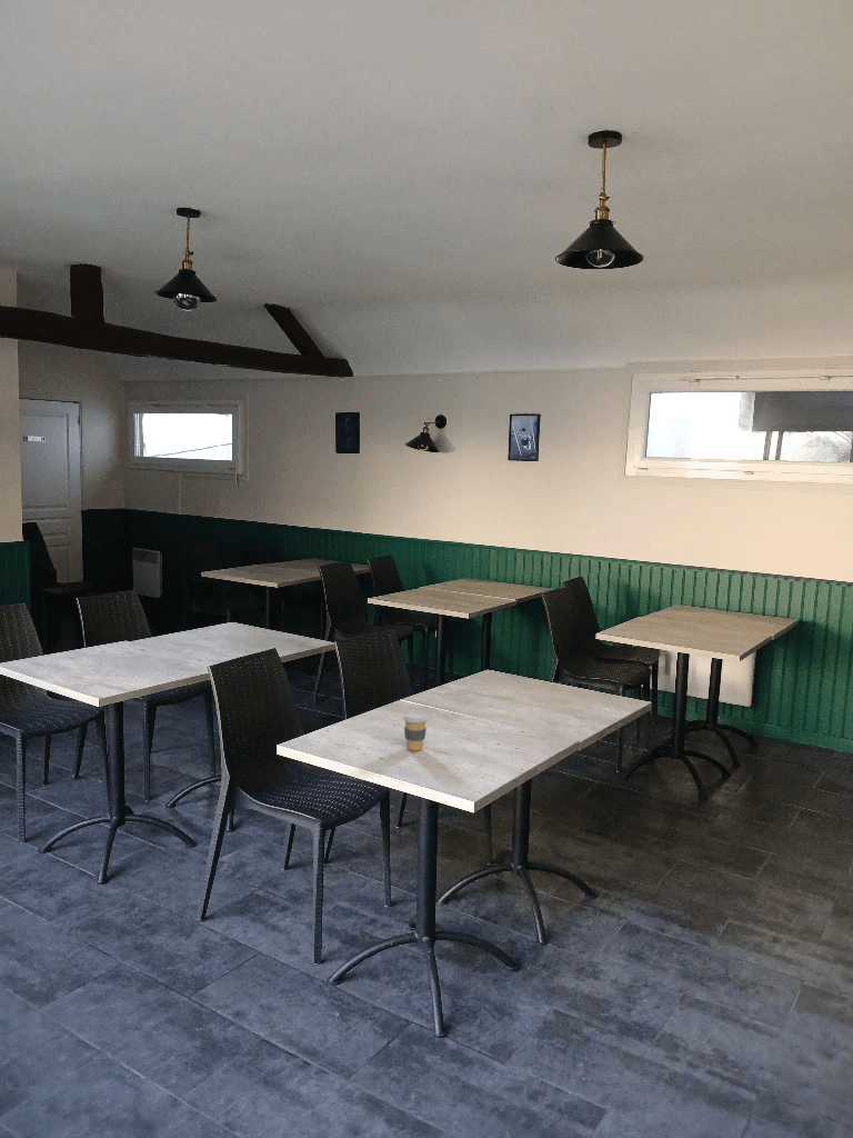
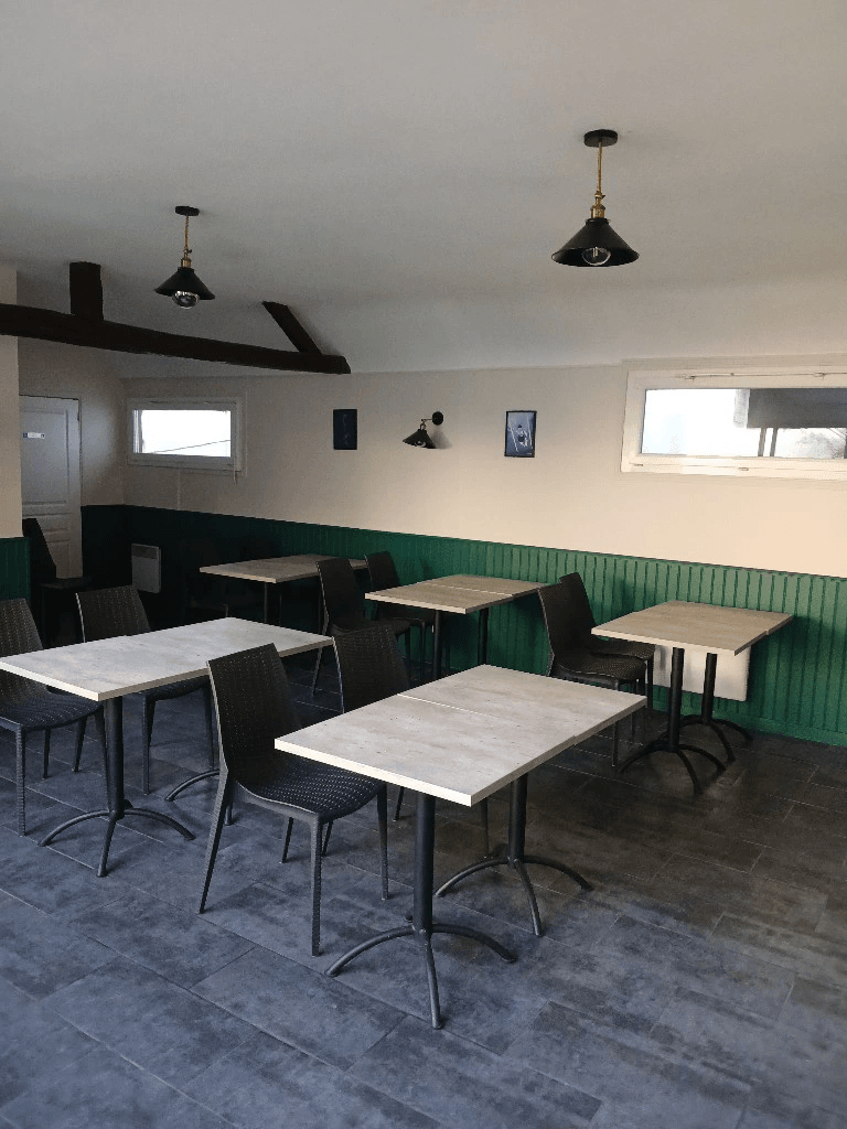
- coffee cup [402,711,430,751]
